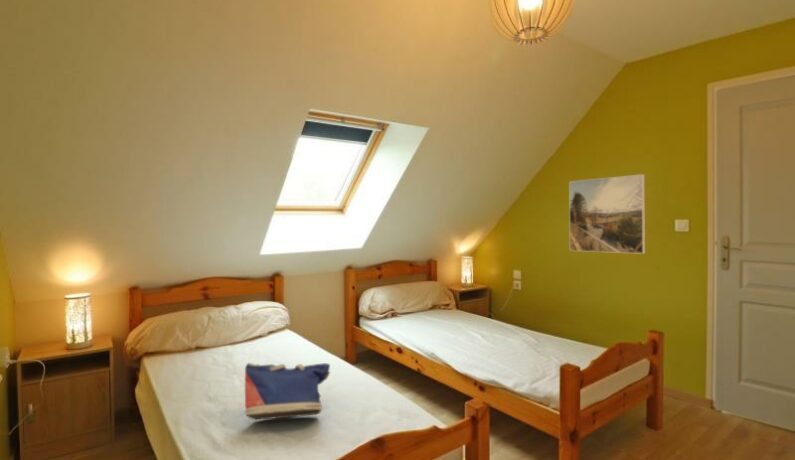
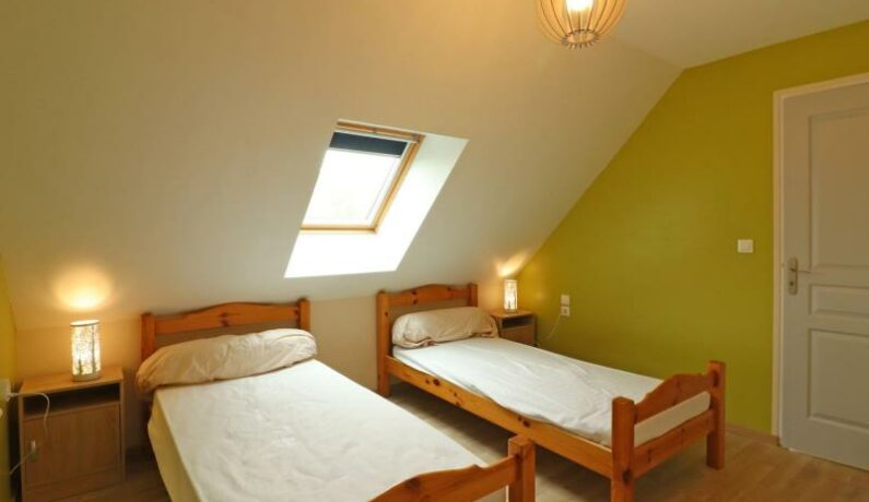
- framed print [568,173,646,255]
- tote bag [244,362,332,420]
